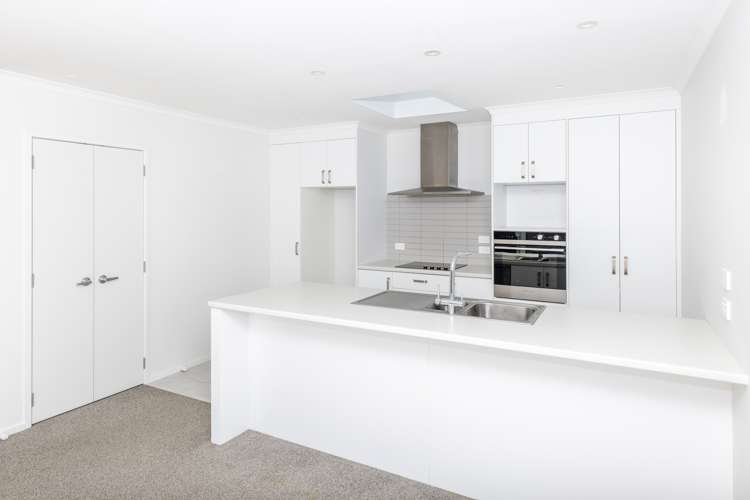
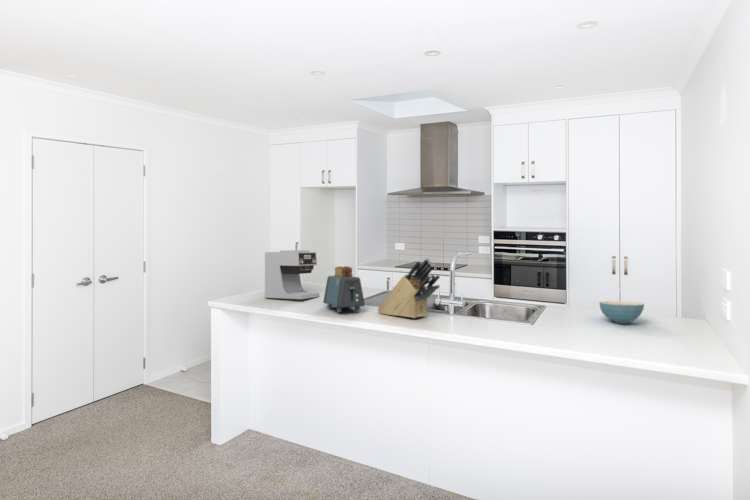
+ toaster [322,265,366,313]
+ coffee maker [264,249,320,300]
+ knife block [376,257,441,319]
+ cereal bowl [598,300,645,325]
